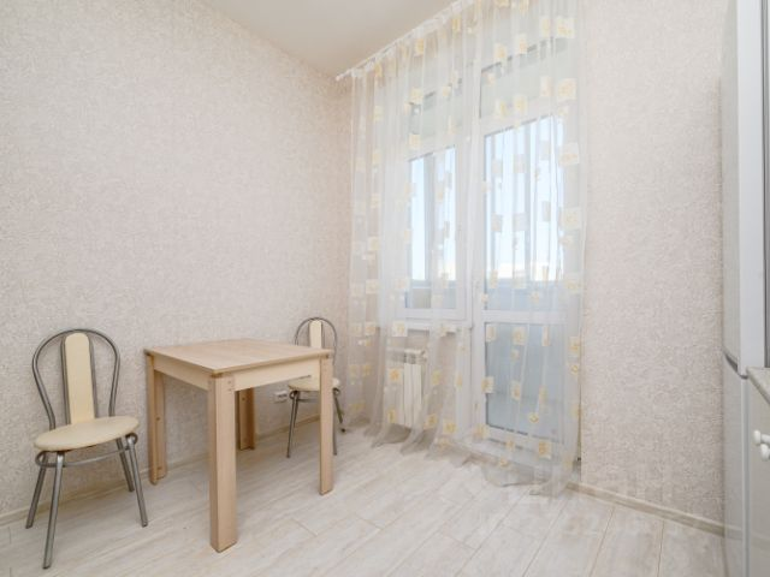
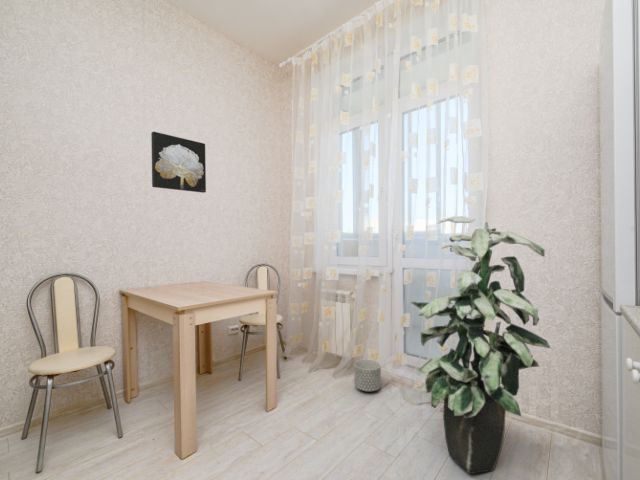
+ planter [353,358,382,393]
+ indoor plant [410,215,551,475]
+ wall art [150,131,207,194]
